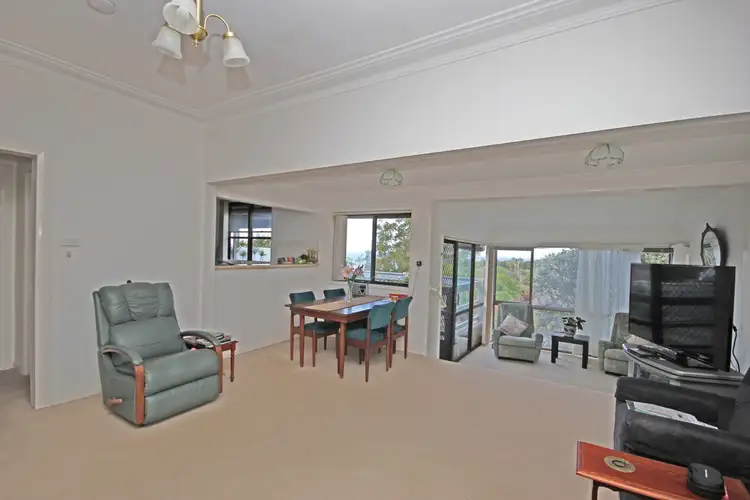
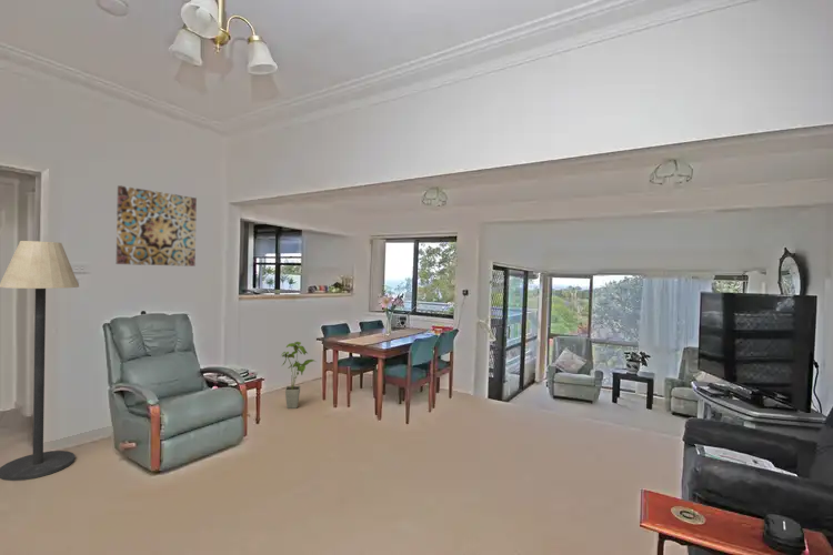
+ house plant [280,341,318,410]
+ wall art [116,184,198,268]
+ floor lamp [0,240,80,482]
